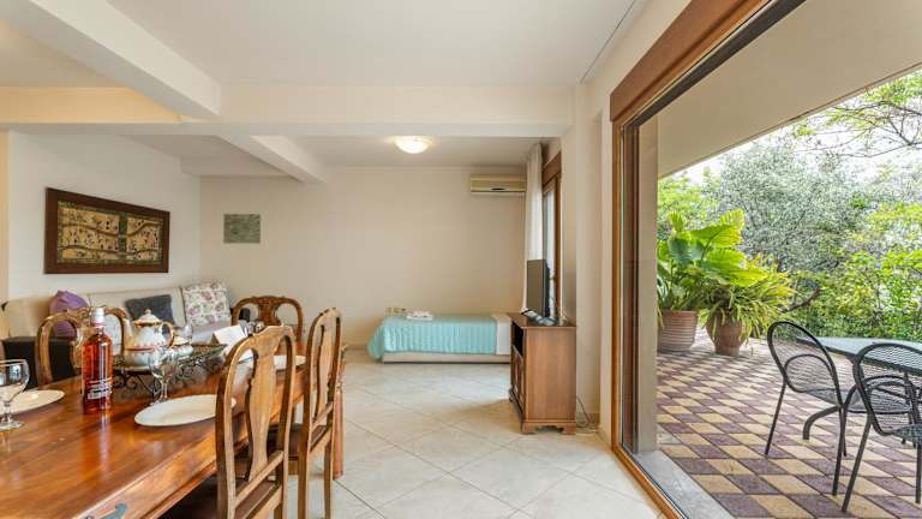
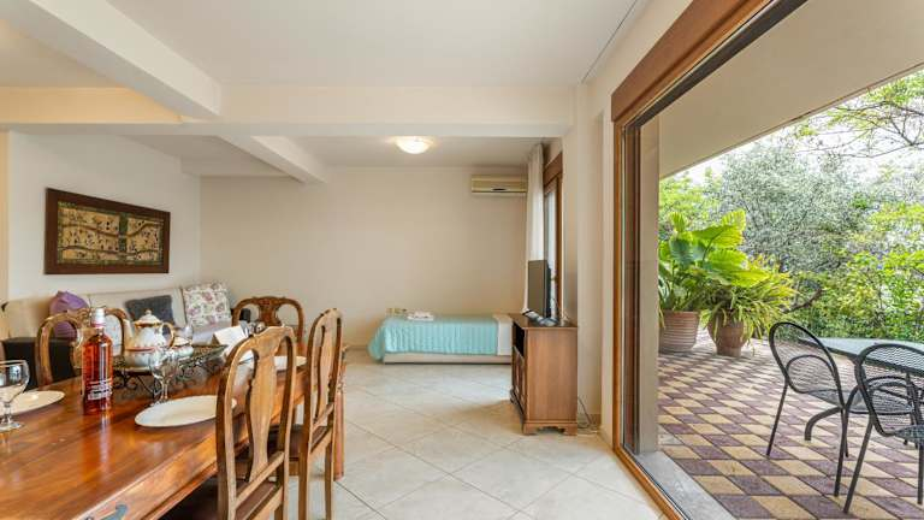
- wall art [222,213,262,245]
